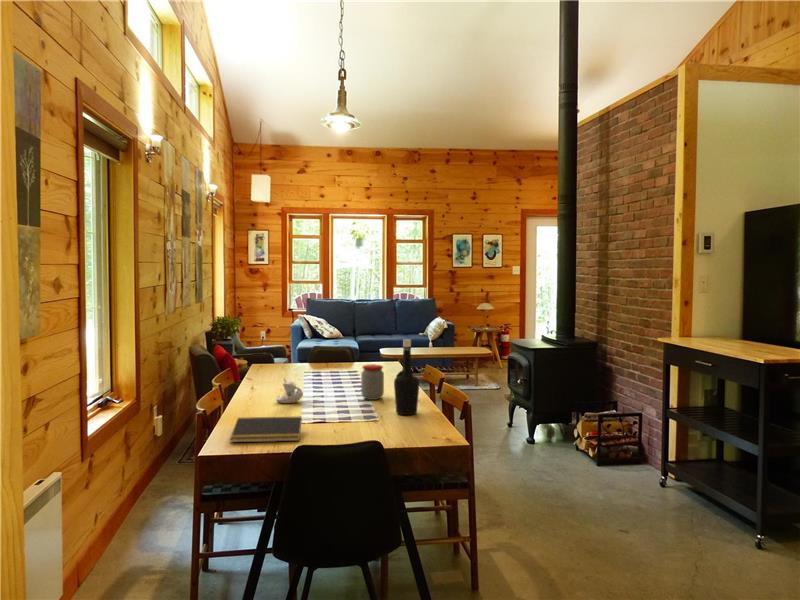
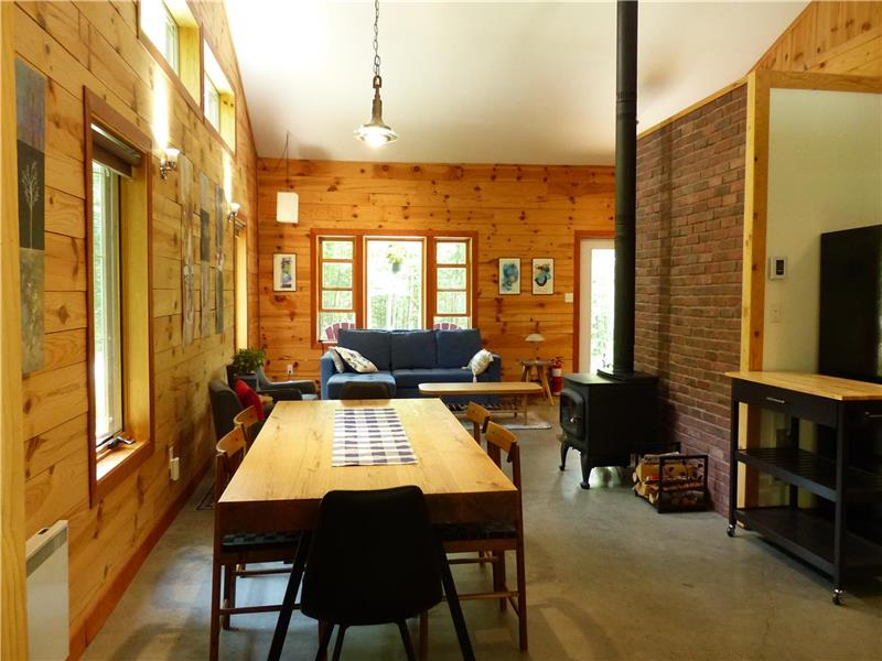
- notepad [229,416,303,444]
- jar [360,363,385,401]
- bottle [393,339,420,416]
- candle [274,377,304,404]
